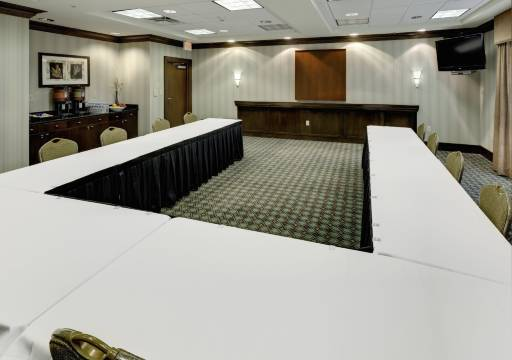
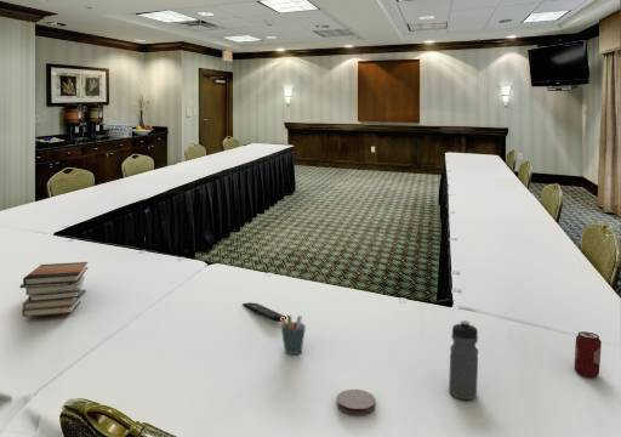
+ remote control [241,301,287,323]
+ coaster [336,388,376,415]
+ water bottle [448,319,479,401]
+ book stack [18,261,90,318]
+ beverage can [572,330,603,379]
+ pen holder [280,314,307,356]
